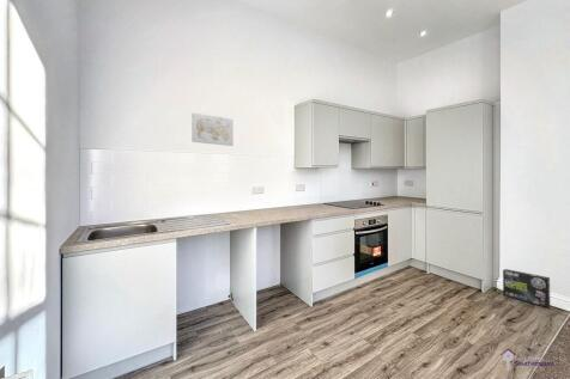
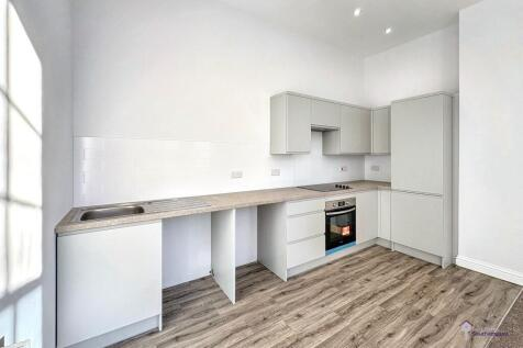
- box [502,268,551,308]
- wall art [190,111,235,147]
